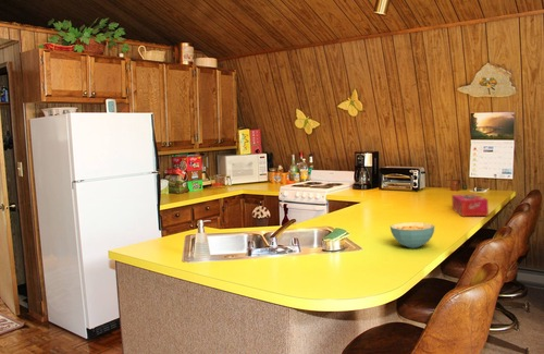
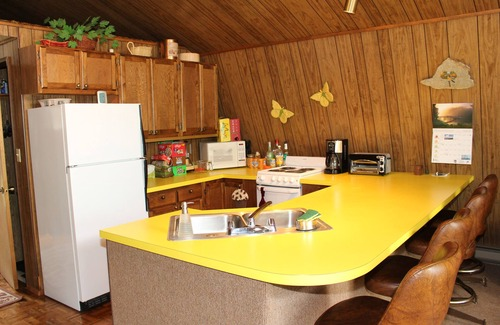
- tissue box [450,193,490,218]
- cereal bowl [390,221,435,249]
